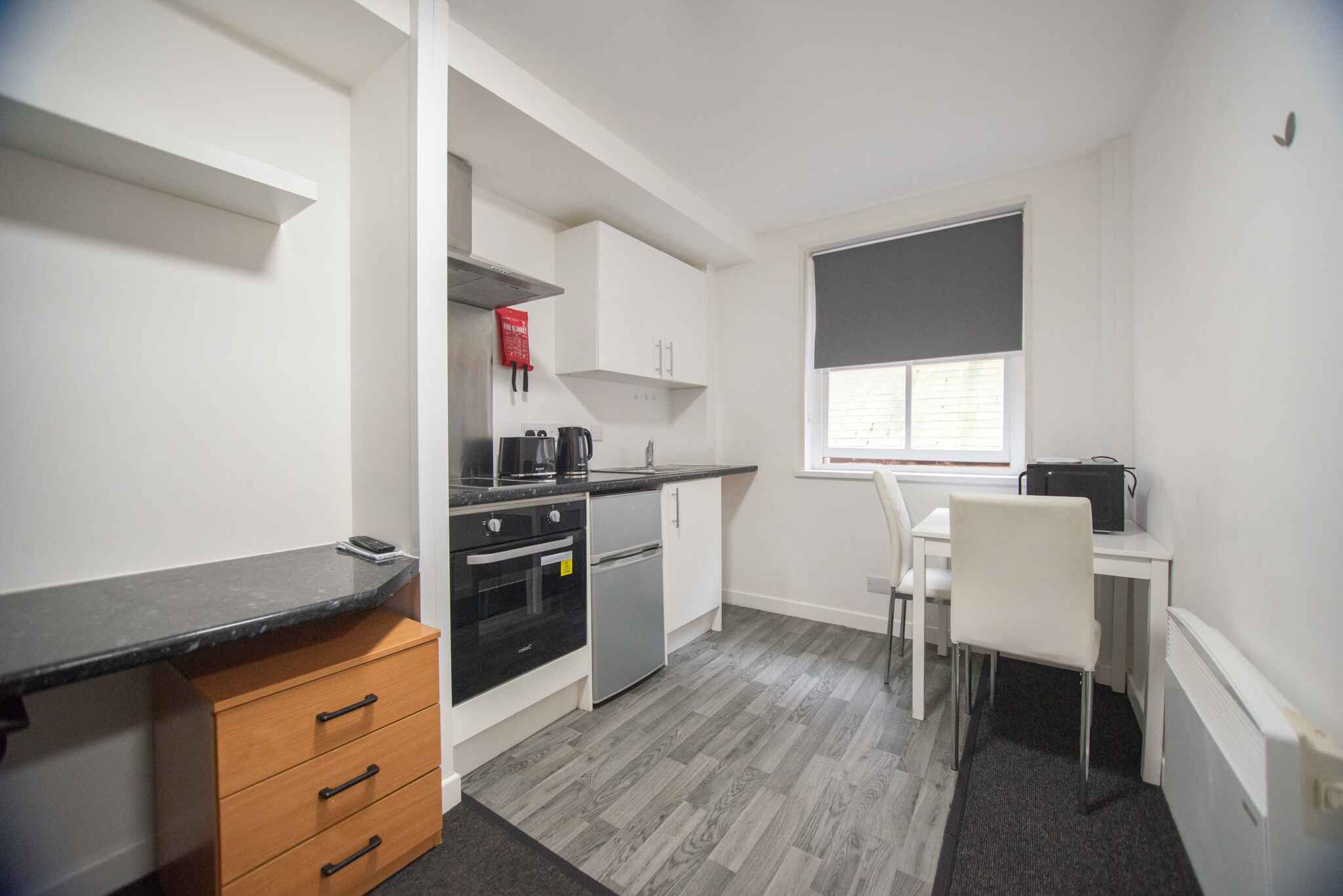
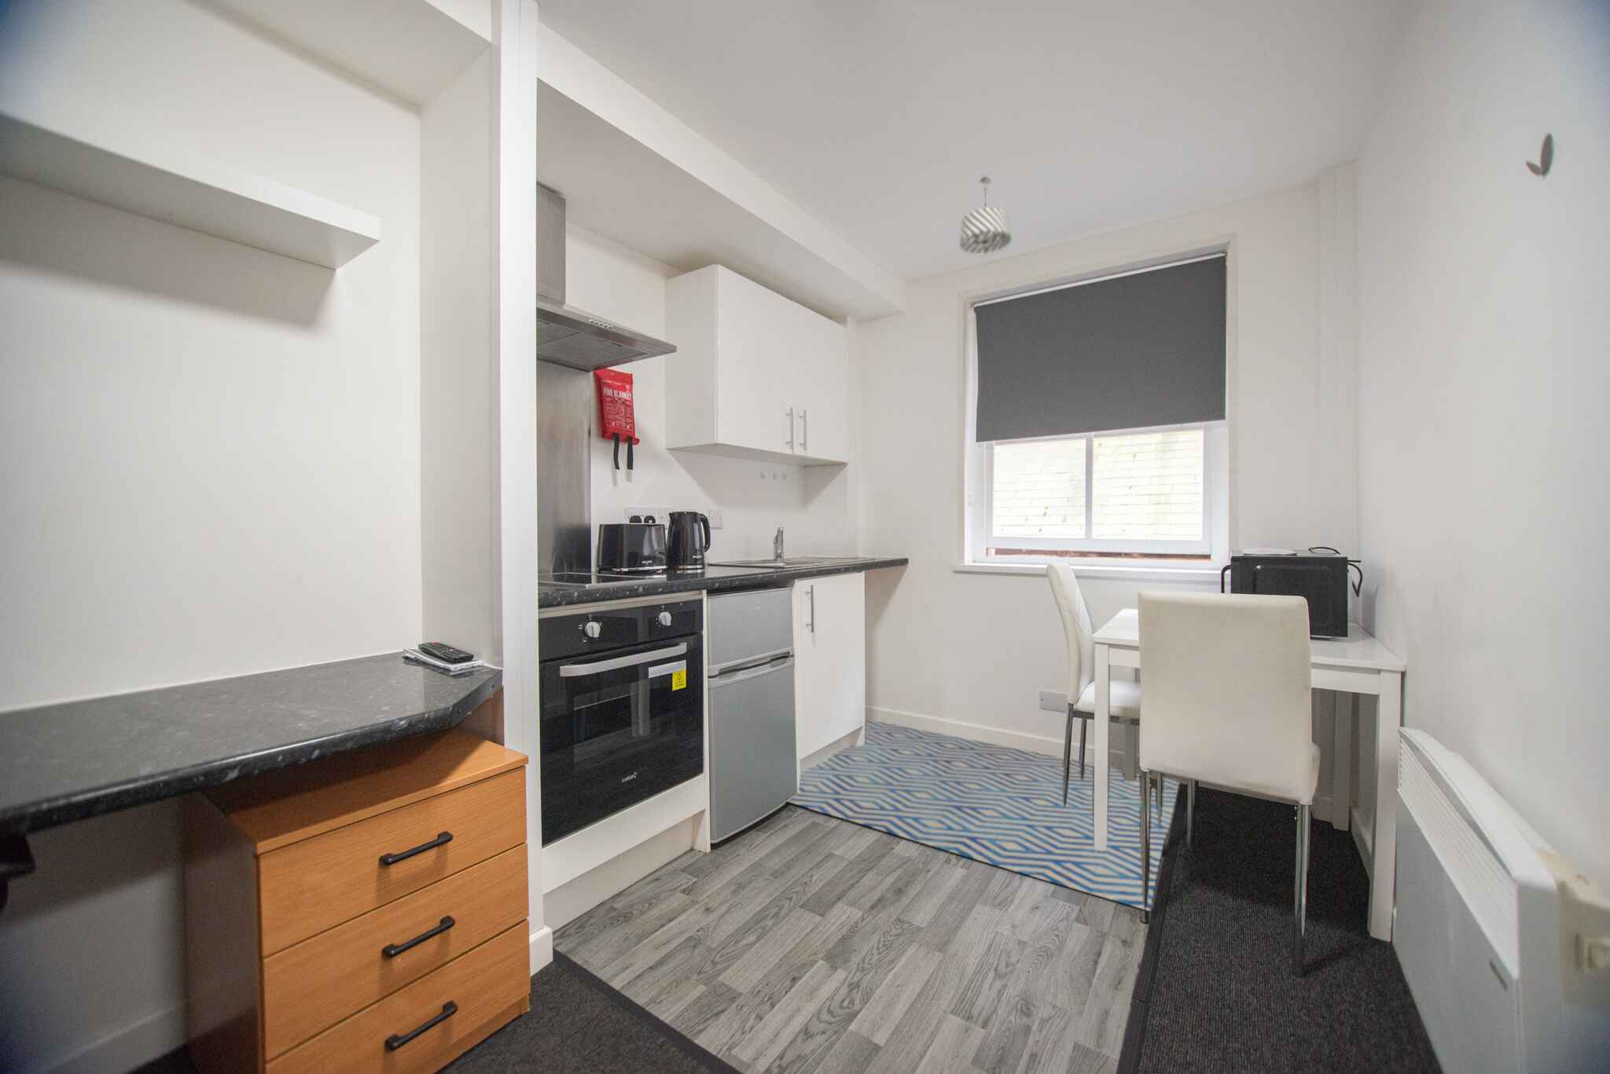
+ rug [786,719,1181,912]
+ pendant light [959,176,1013,254]
